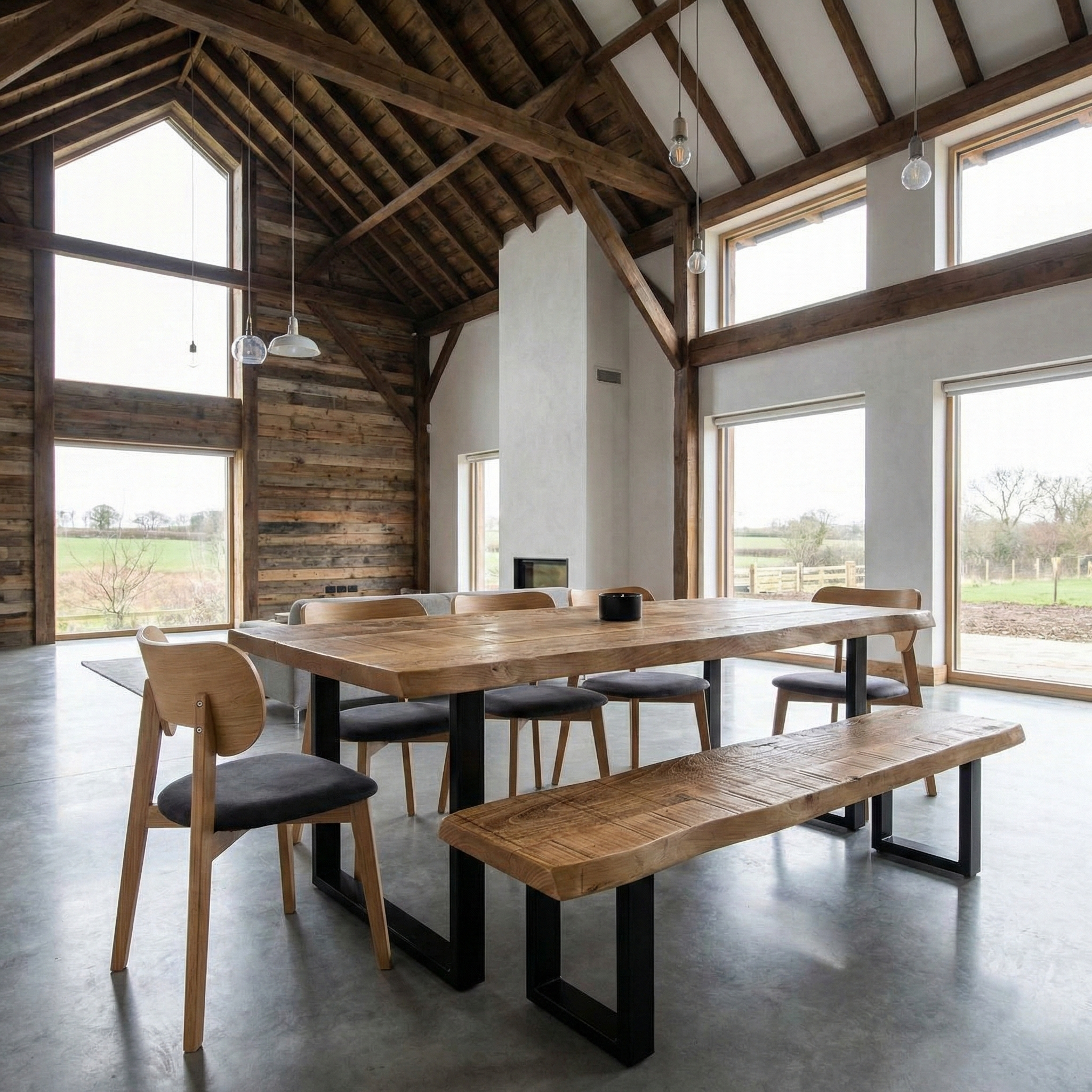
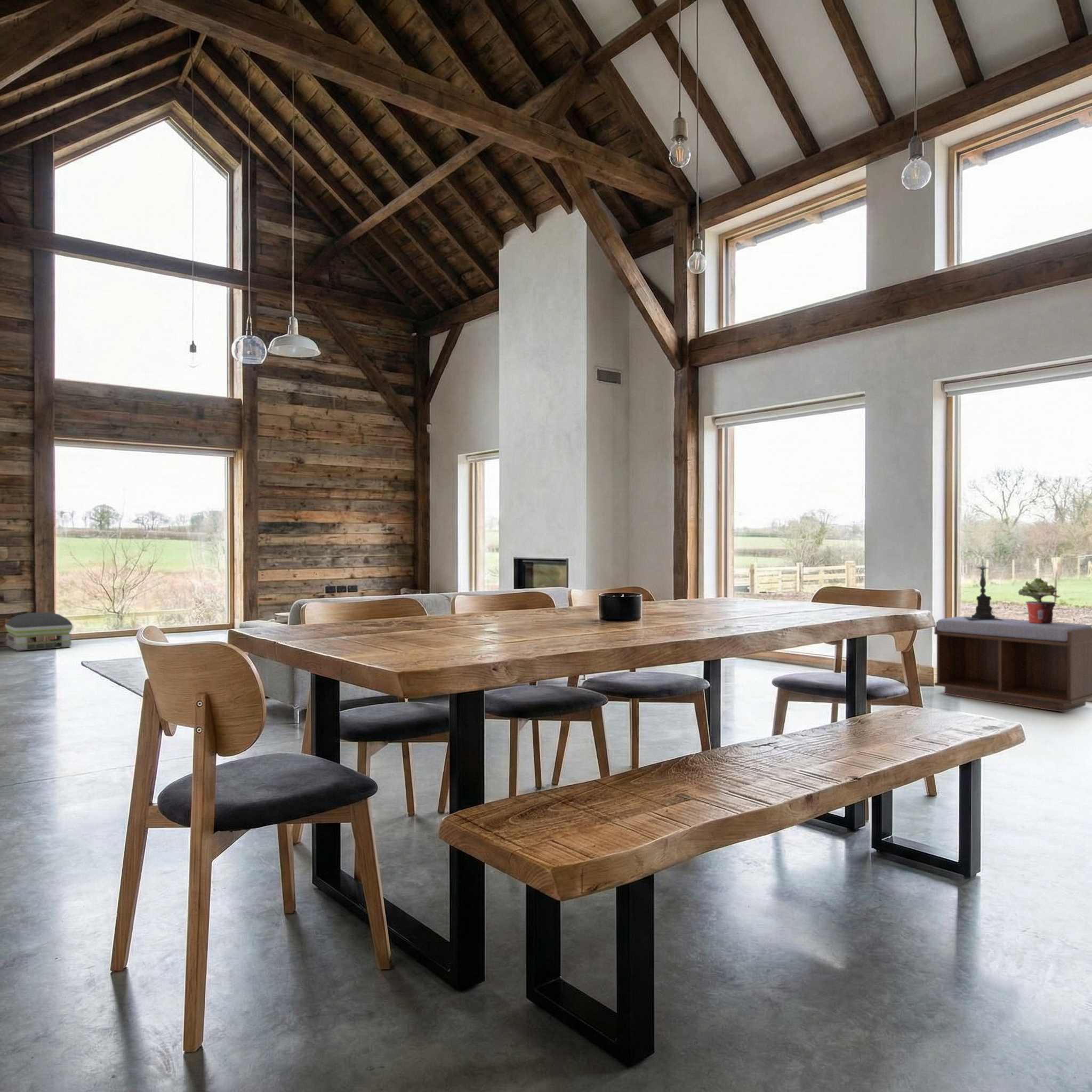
+ potted plant [1018,577,1061,623]
+ bench [934,616,1092,713]
+ candle holder [965,558,1002,620]
+ air purifier [4,612,74,652]
